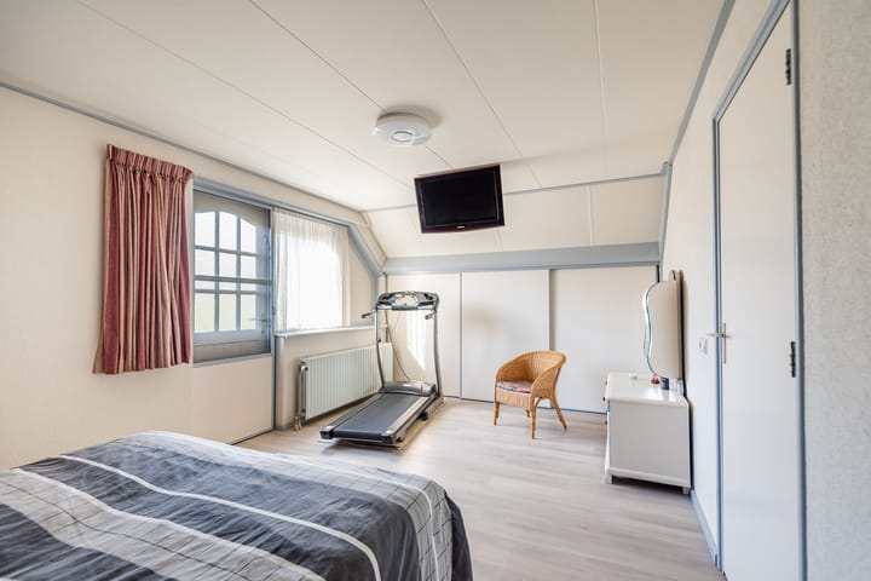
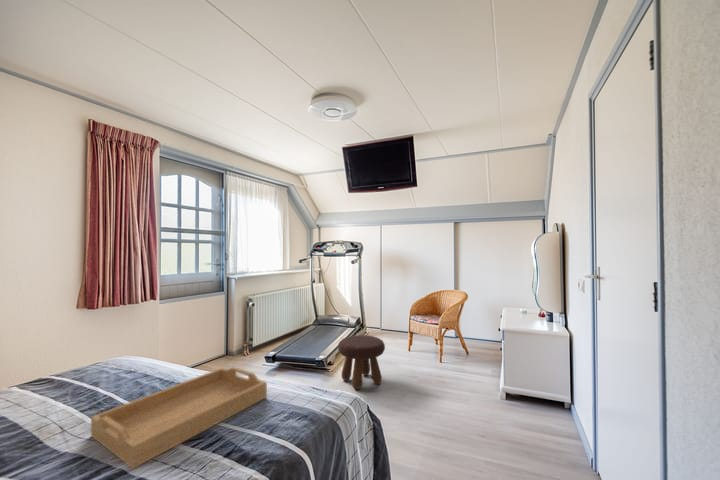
+ footstool [337,334,386,390]
+ serving tray [90,366,268,470]
